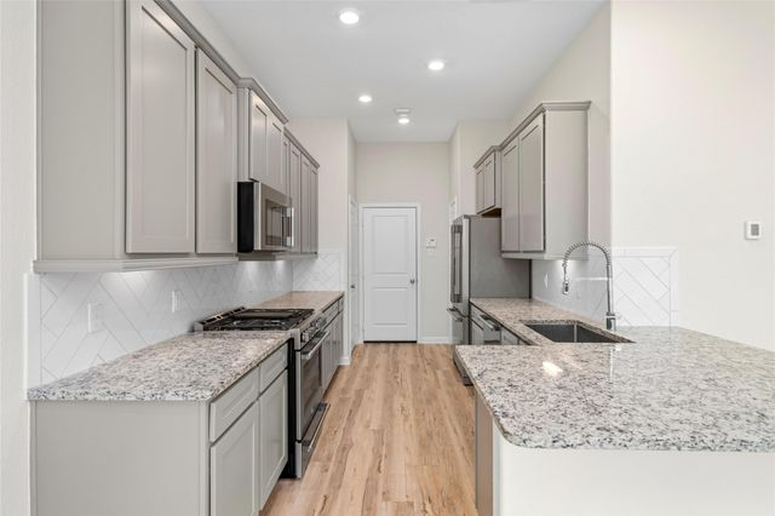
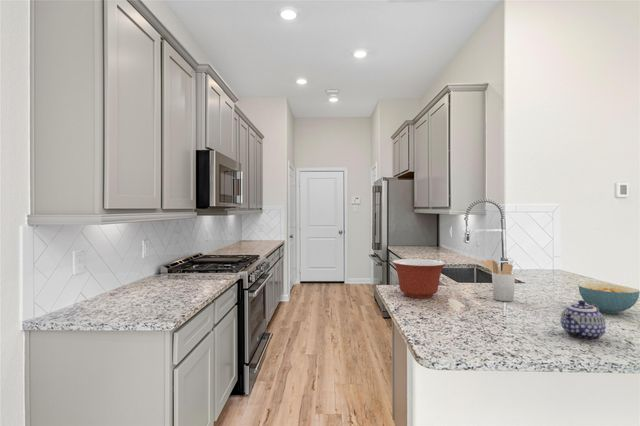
+ teapot [560,299,607,341]
+ mixing bowl [391,258,447,299]
+ utensil holder [481,259,516,302]
+ cereal bowl [578,282,640,314]
